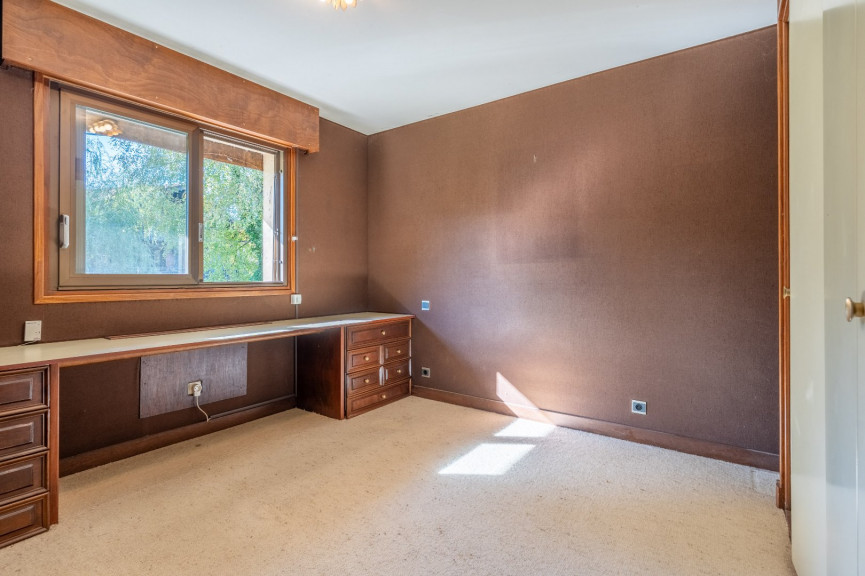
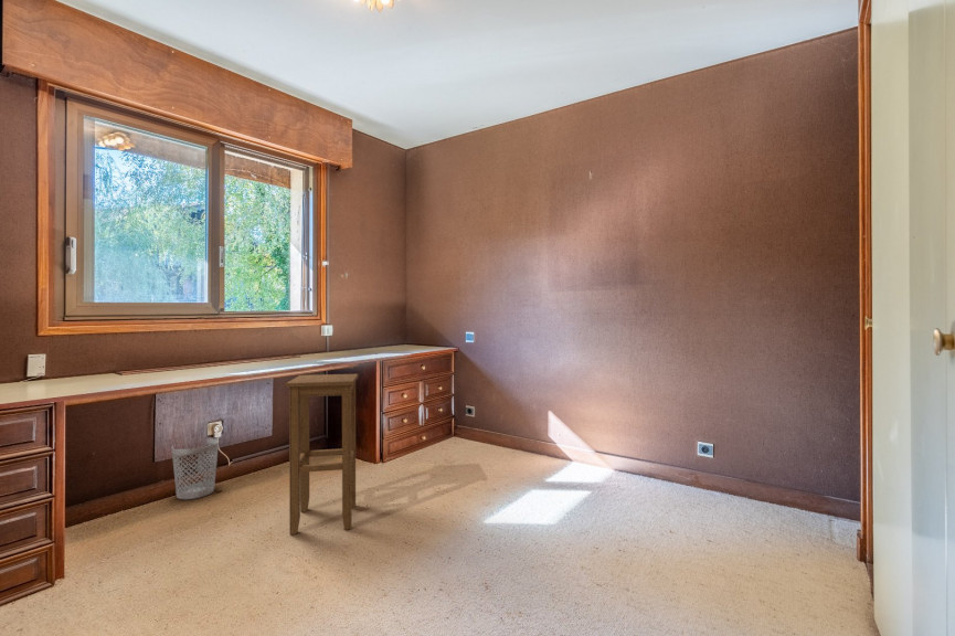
+ stool [285,373,359,536]
+ wastebasket [171,437,220,500]
